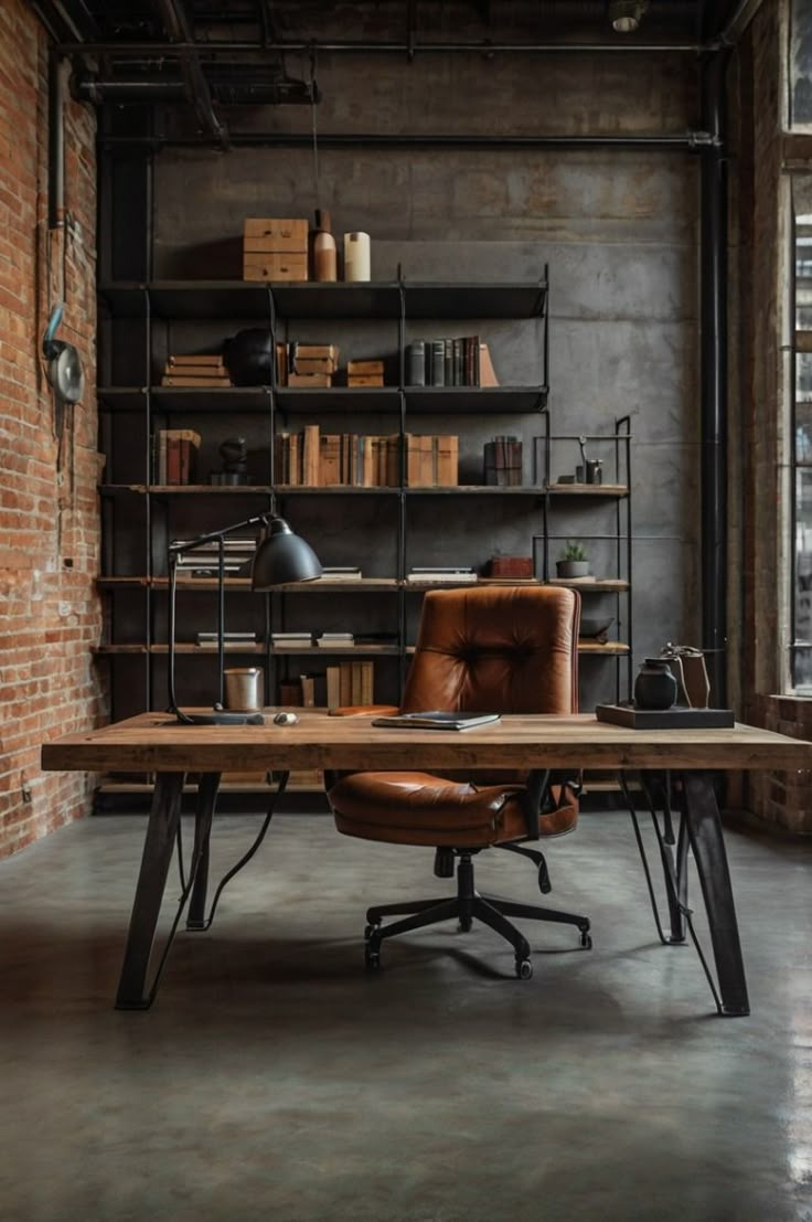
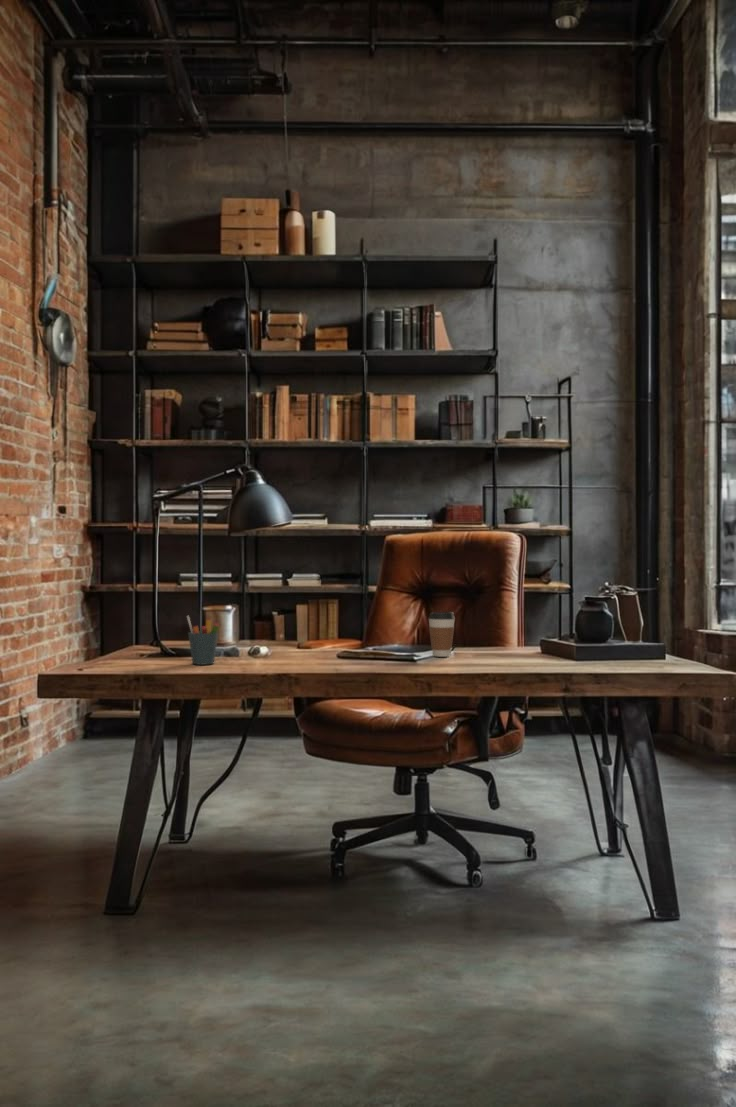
+ pen holder [186,615,220,666]
+ coffee cup [427,611,456,658]
